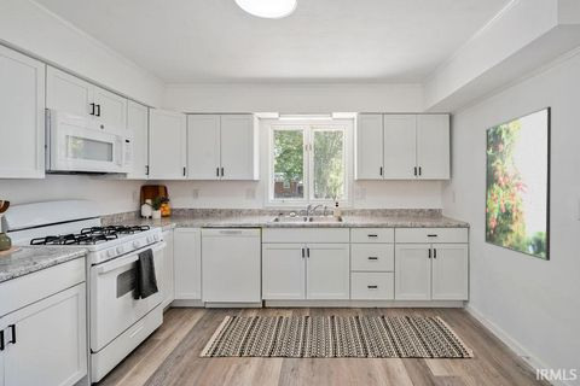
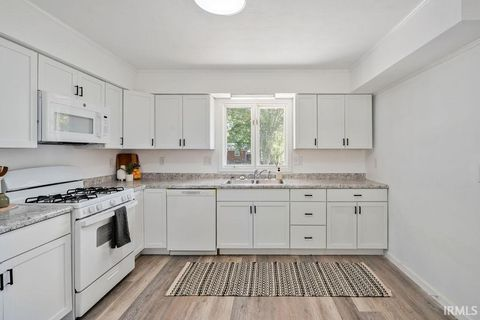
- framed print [483,105,552,262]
